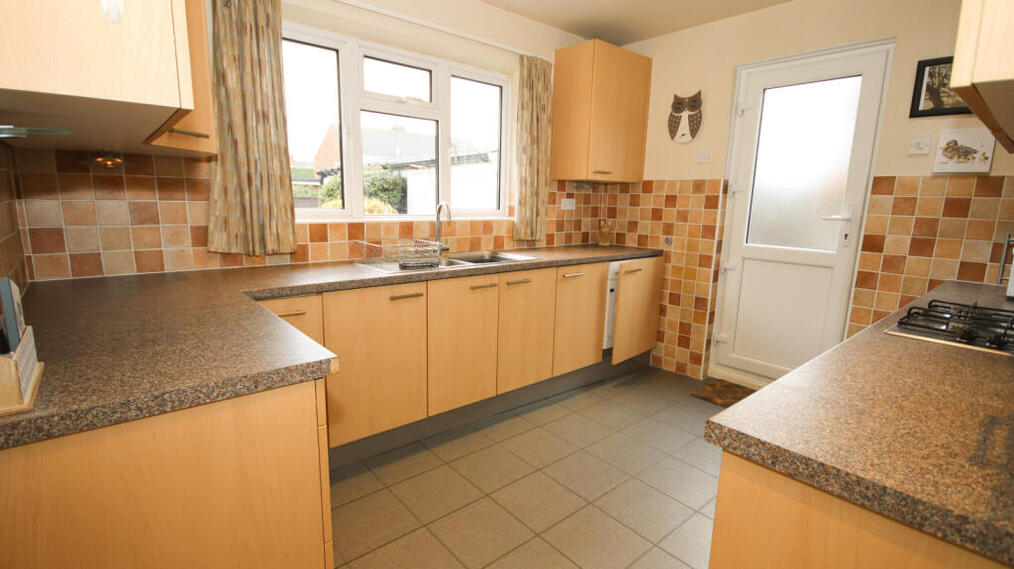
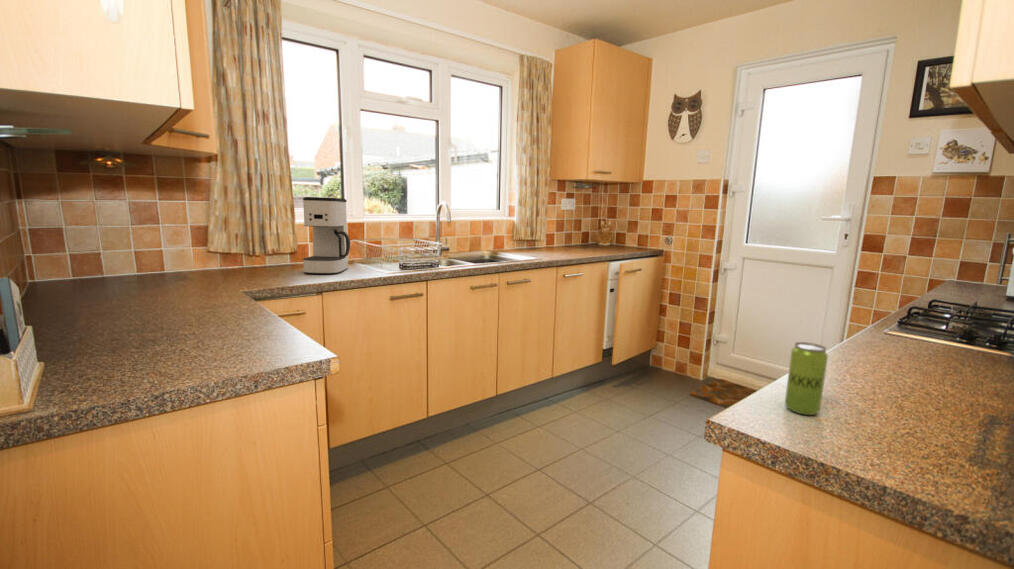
+ beverage can [784,341,829,416]
+ coffee maker [302,196,351,275]
